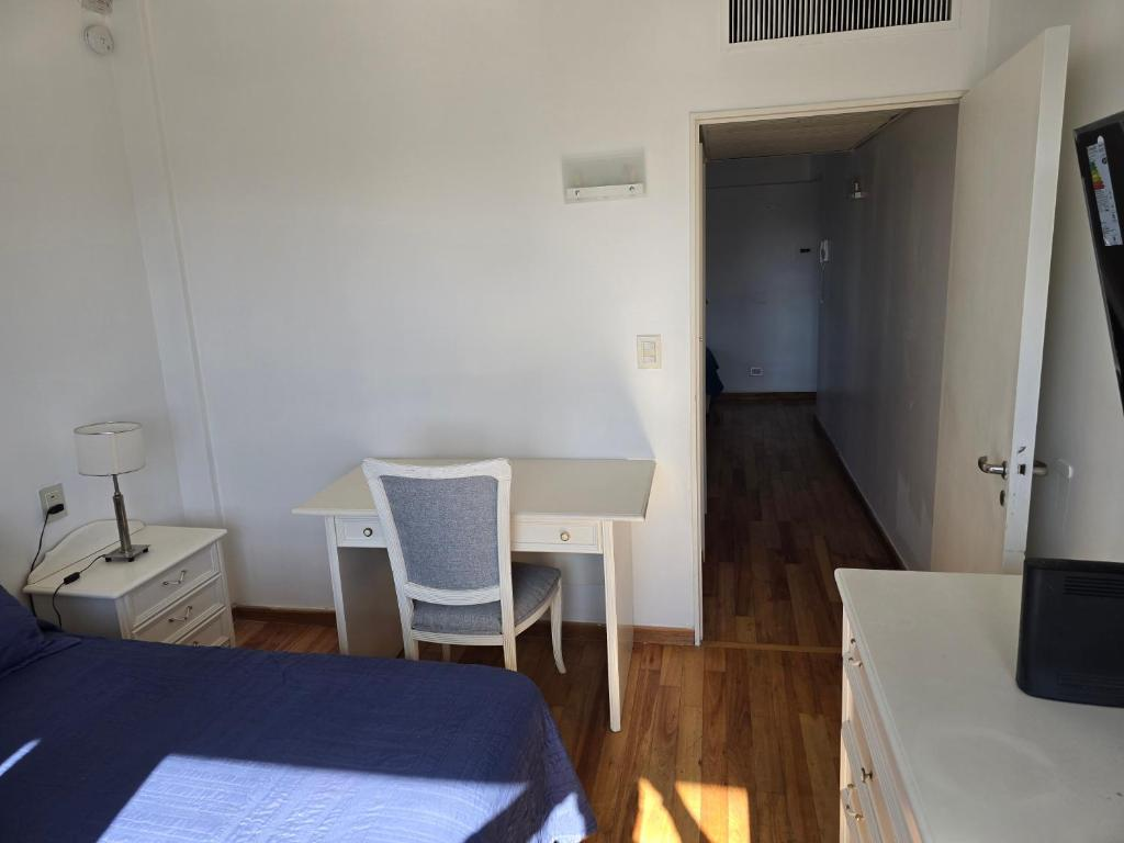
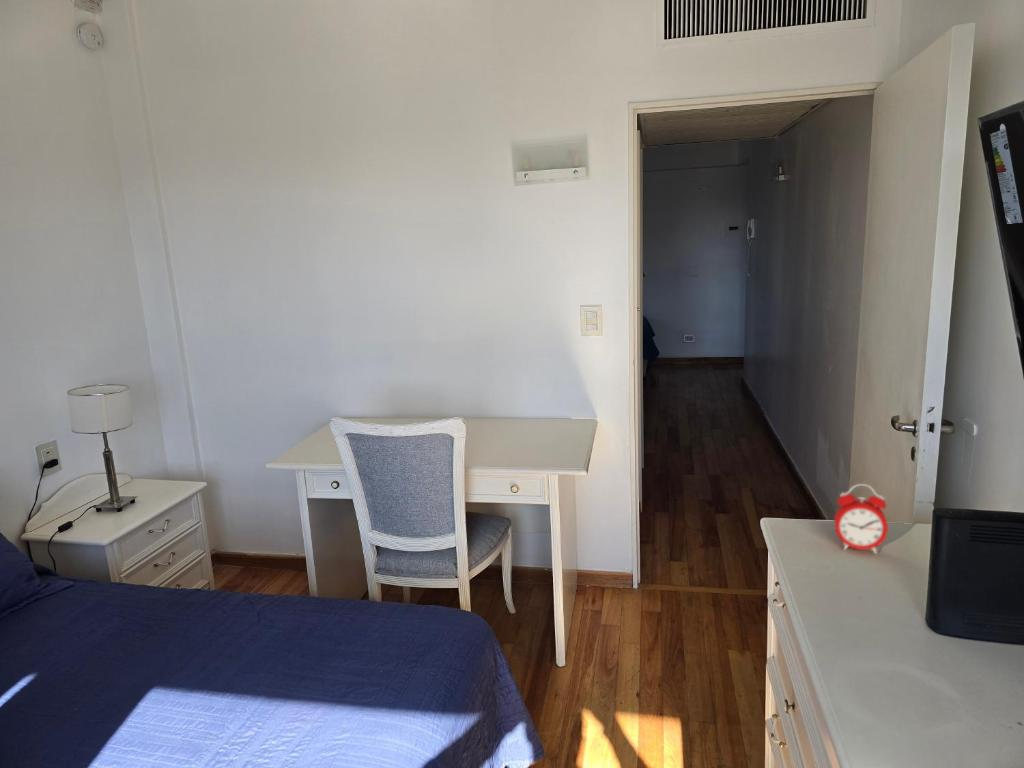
+ alarm clock [833,483,889,555]
